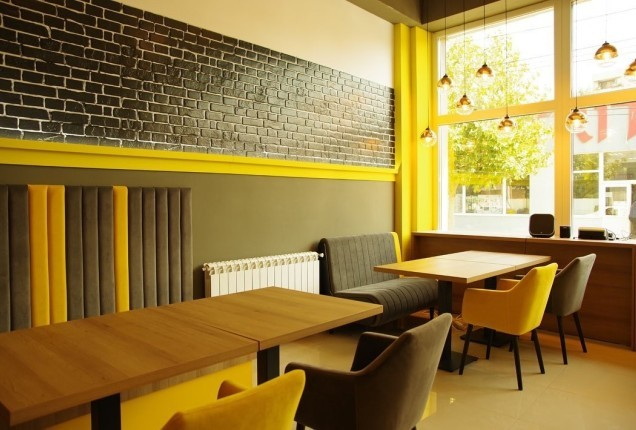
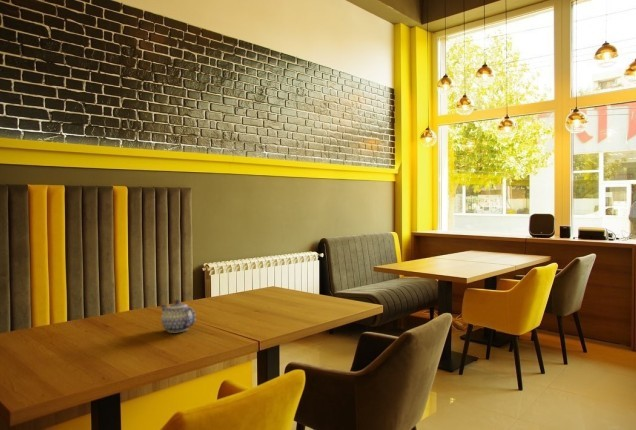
+ teapot [159,299,197,333]
